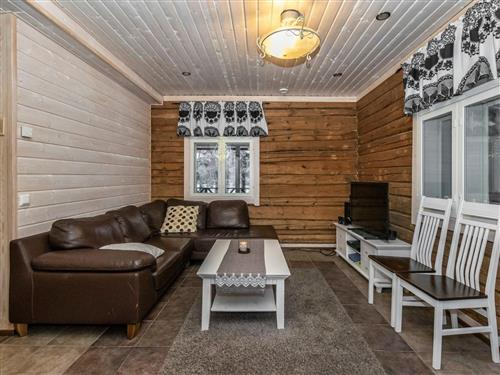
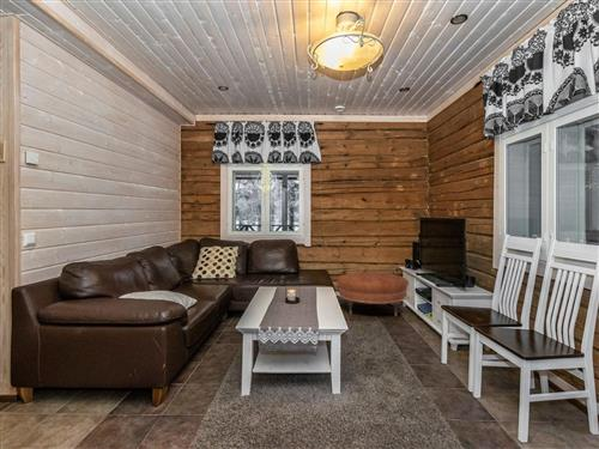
+ ottoman [335,271,410,317]
